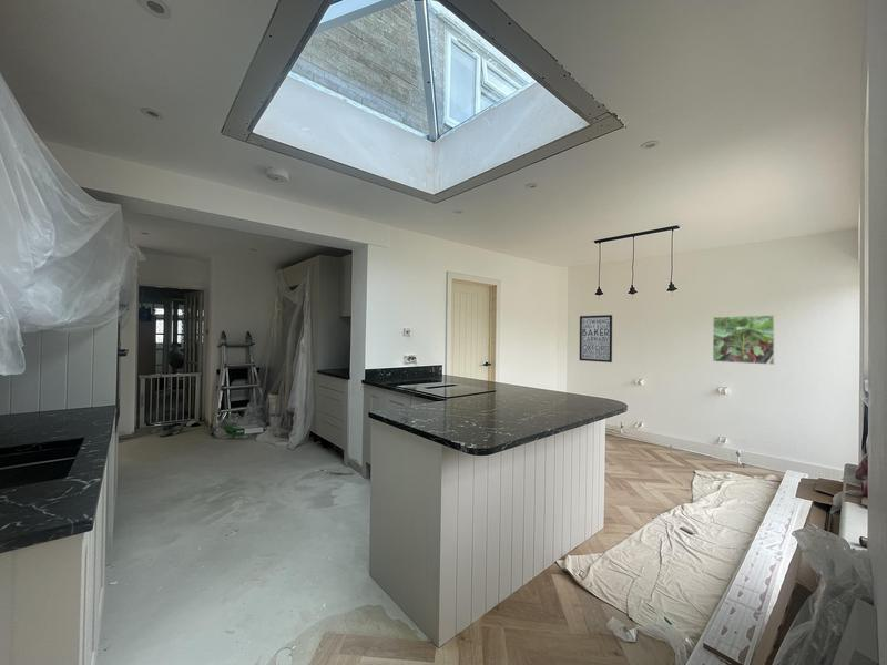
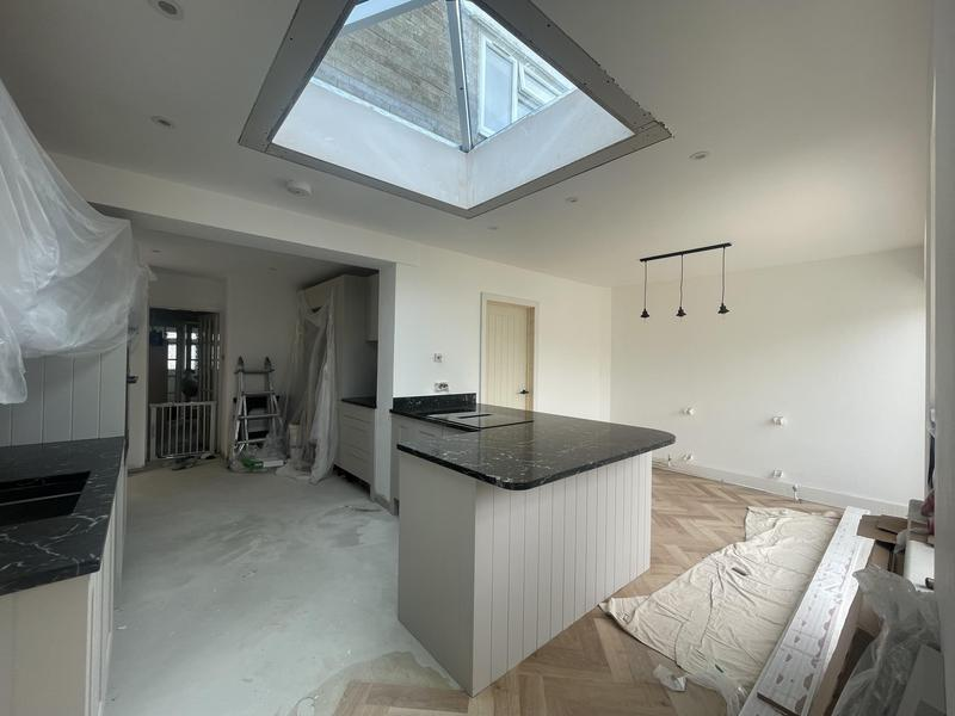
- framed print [712,314,775,366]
- wall art [579,314,613,364]
